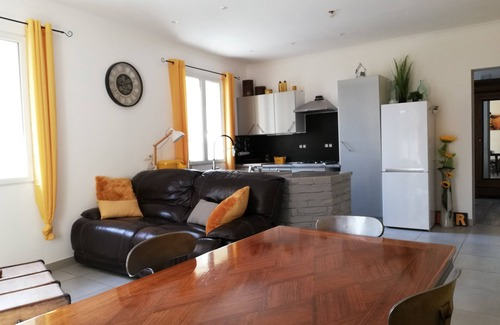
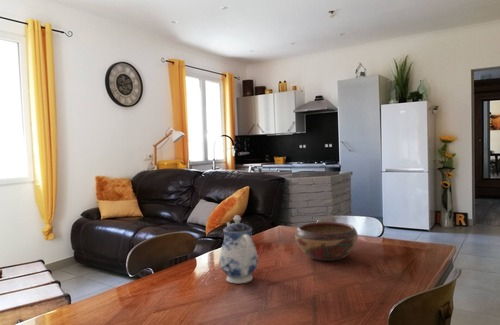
+ teapot [218,214,259,284]
+ decorative bowl [294,221,359,262]
